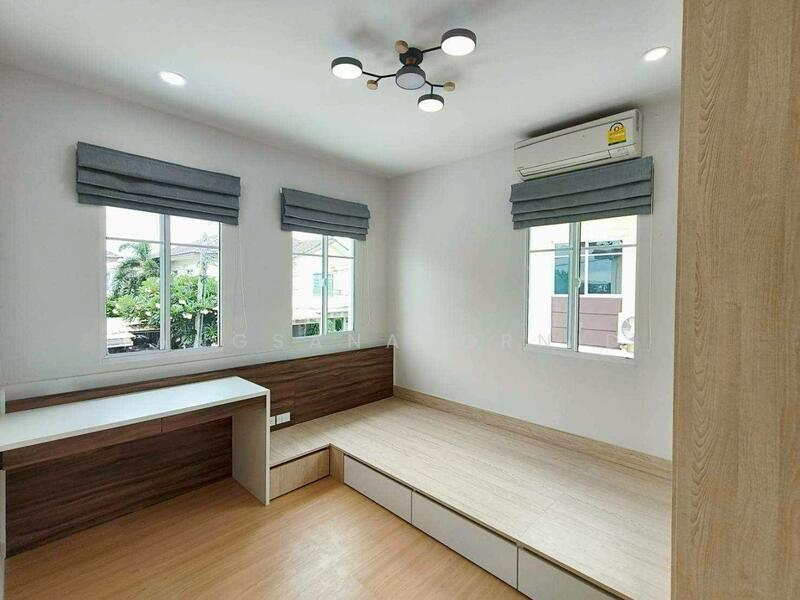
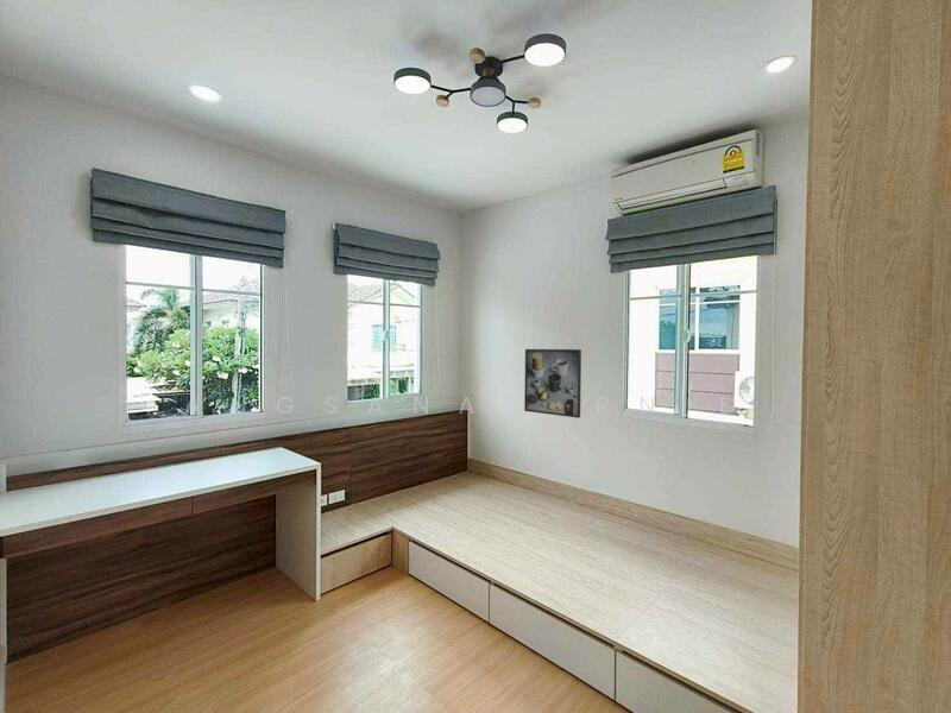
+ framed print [523,348,582,419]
